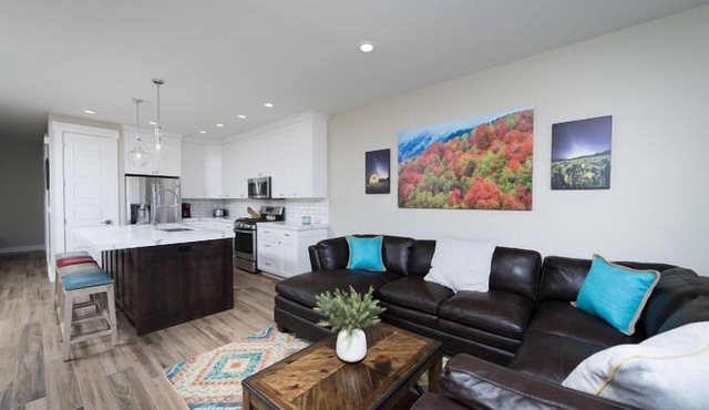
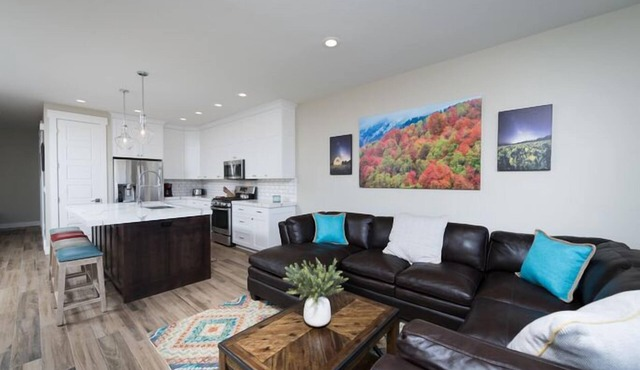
- apple [372,353,393,375]
